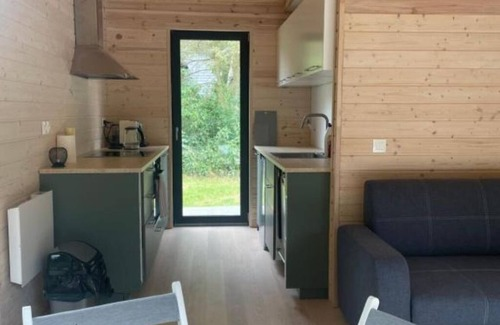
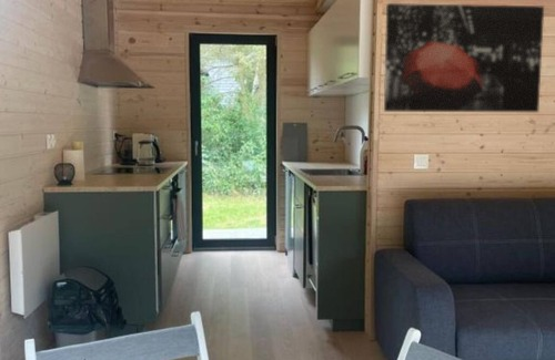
+ wall art [383,2,545,113]
